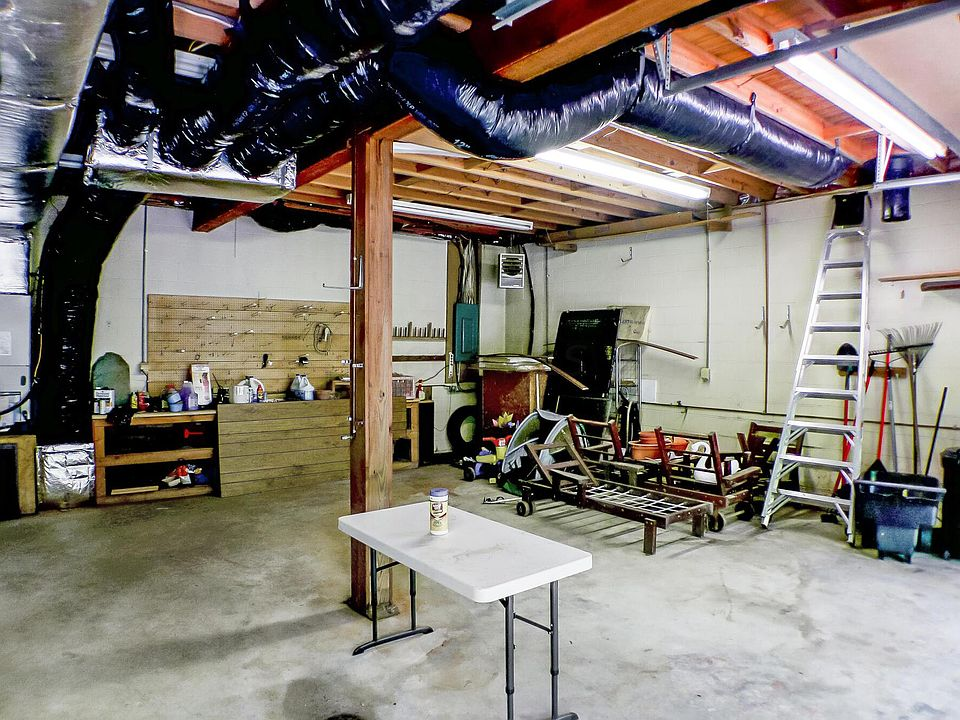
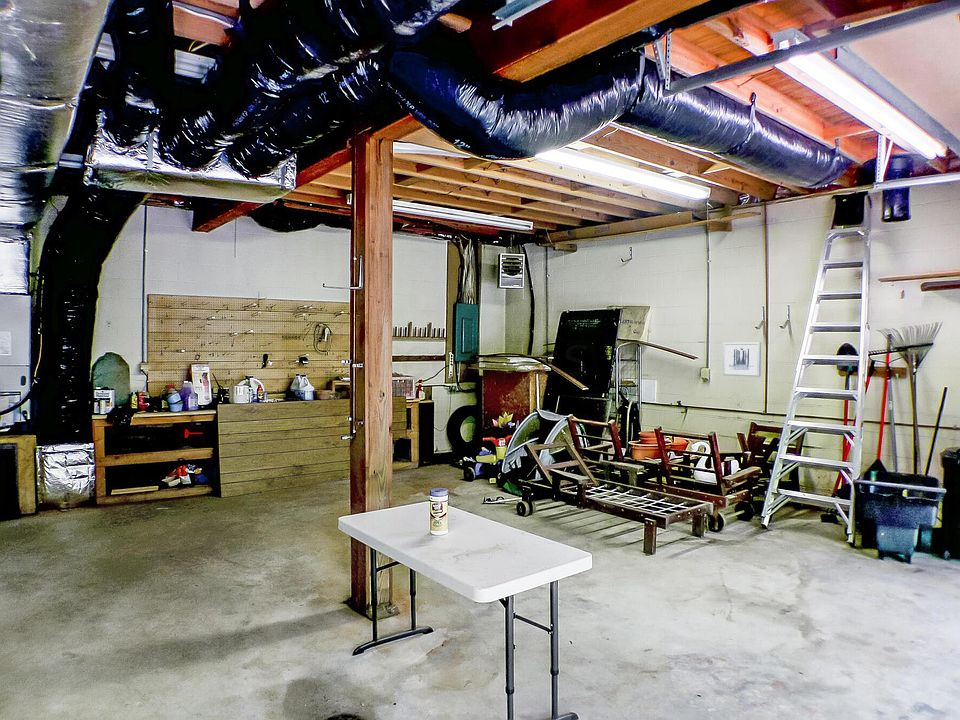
+ wall art [722,342,762,378]
